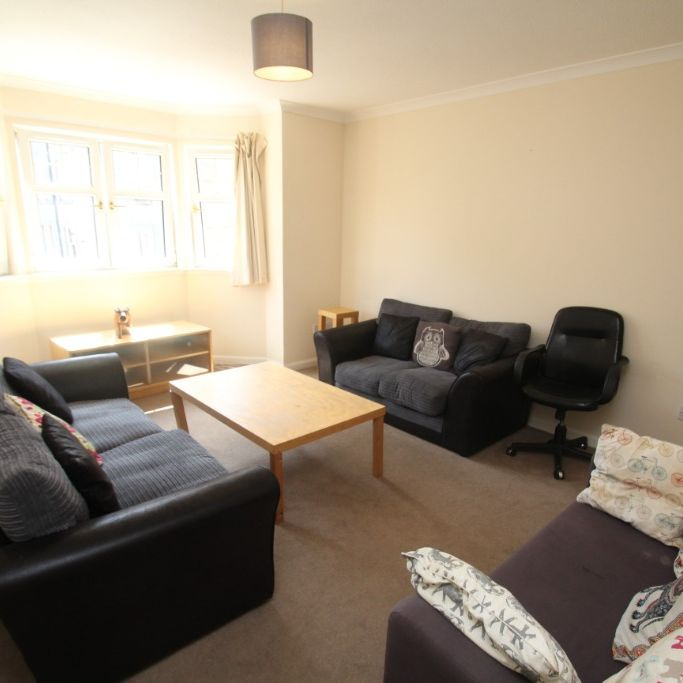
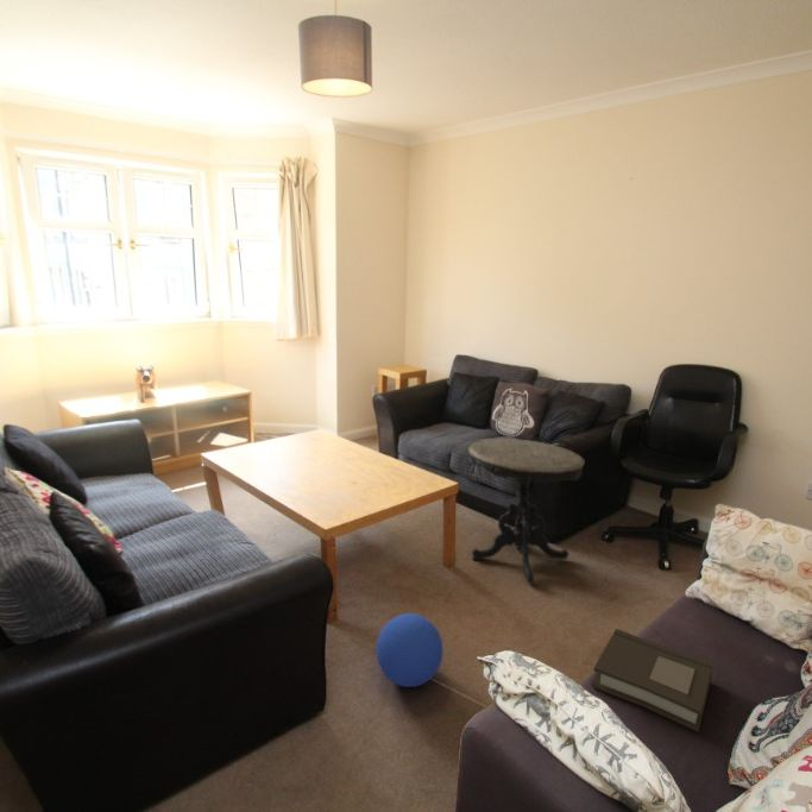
+ book [591,628,715,734]
+ side table [467,438,586,585]
+ ball [374,612,445,688]
